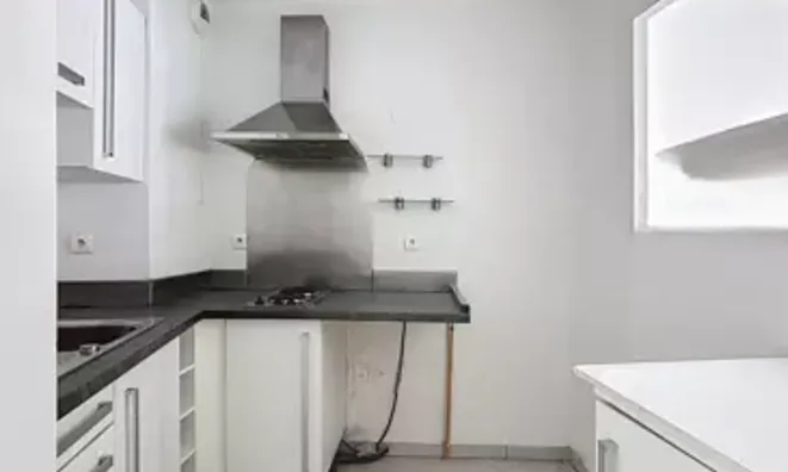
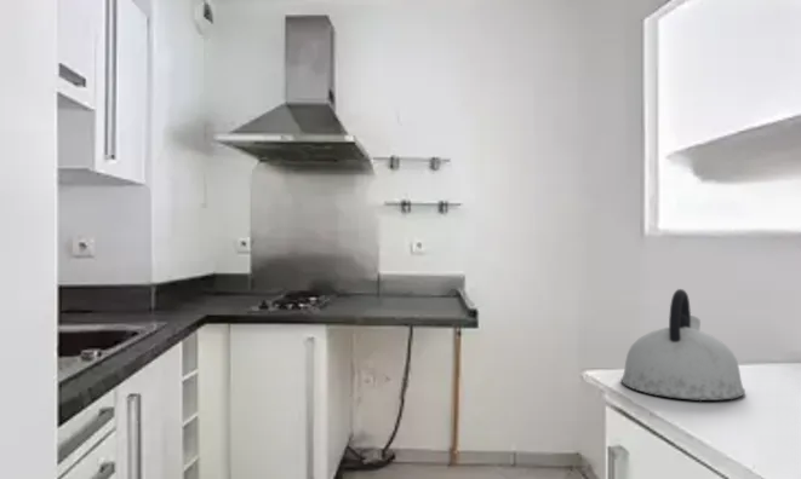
+ kettle [620,288,746,402]
